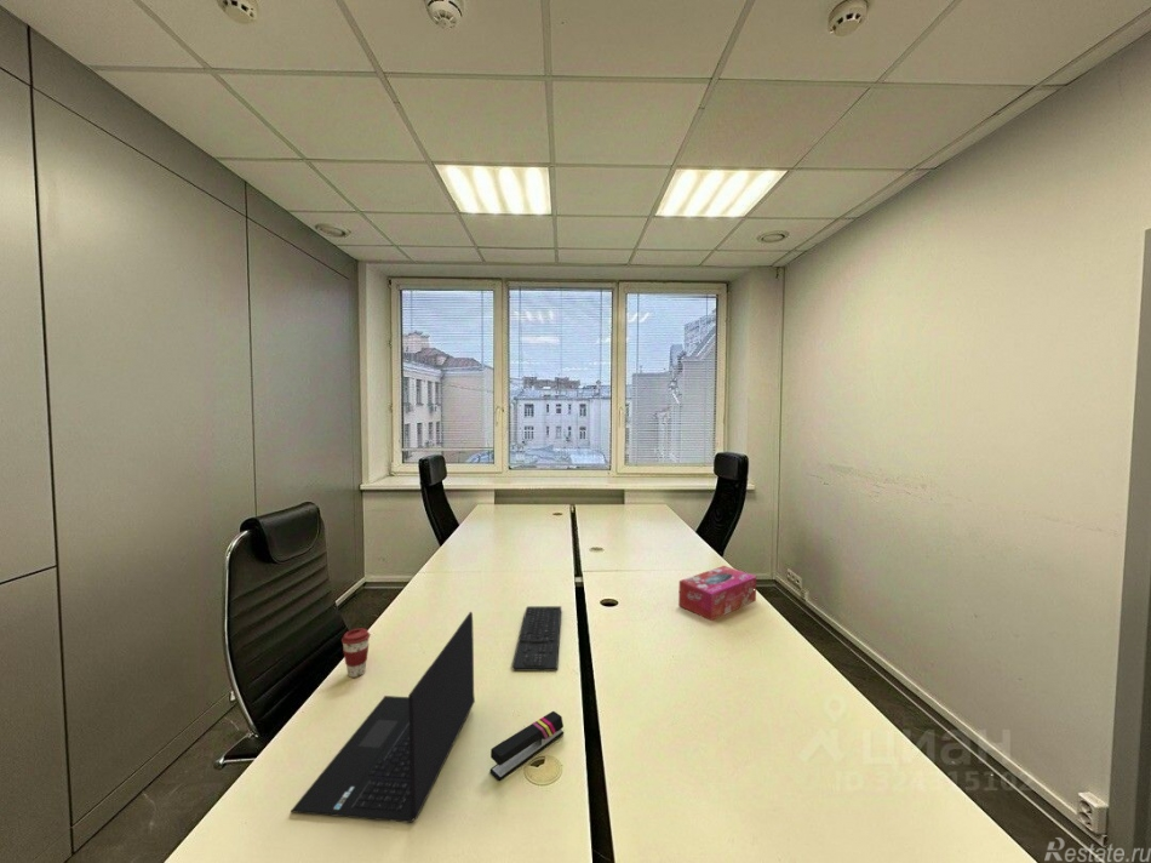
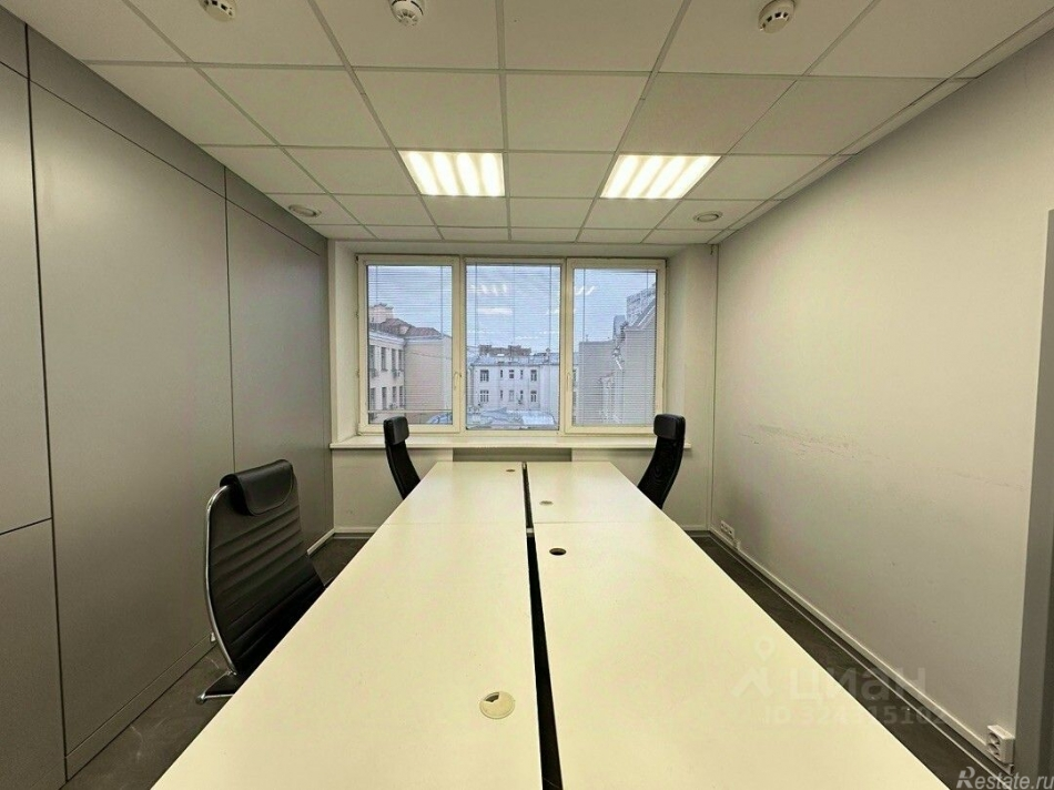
- laptop [290,611,476,824]
- coffee cup [340,628,372,679]
- keyboard [511,605,562,673]
- tissue box [677,565,757,622]
- stapler [488,710,565,782]
